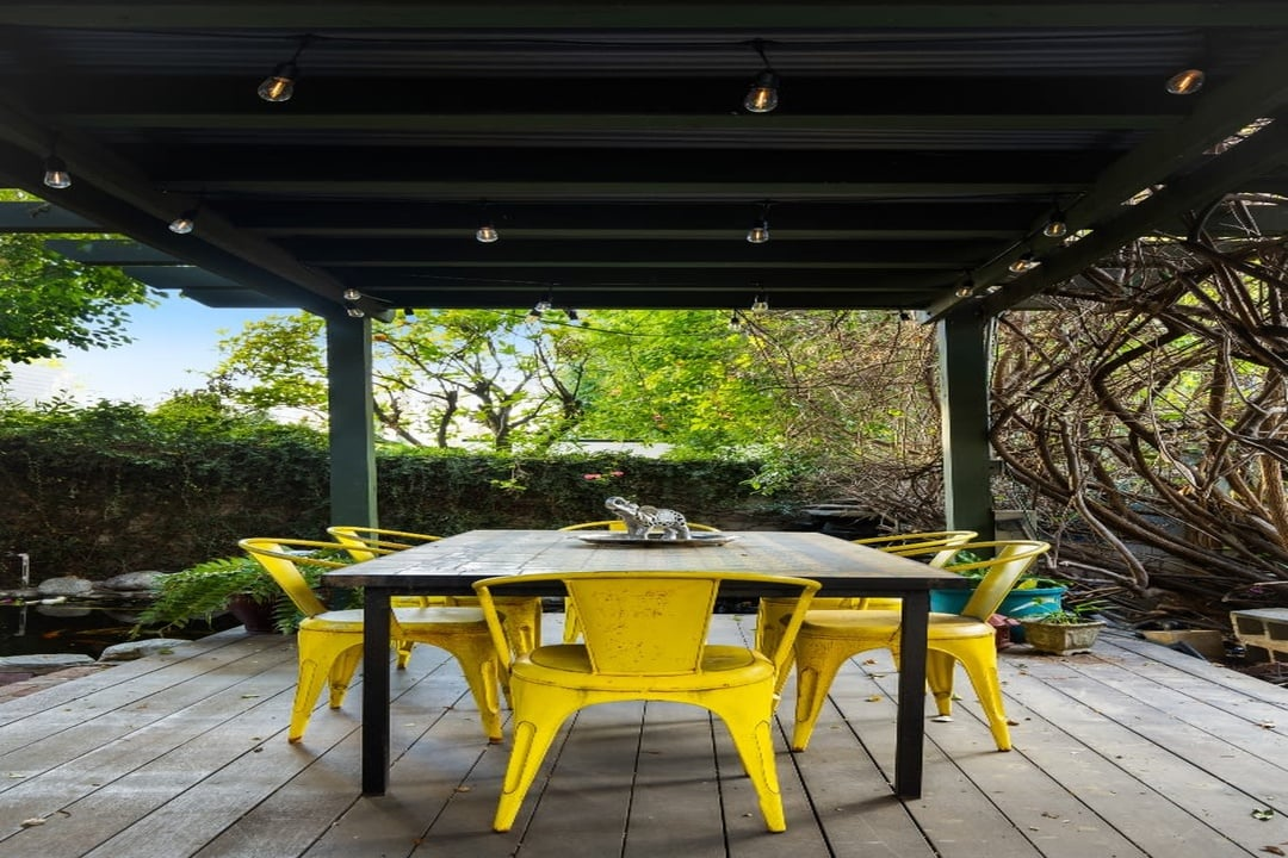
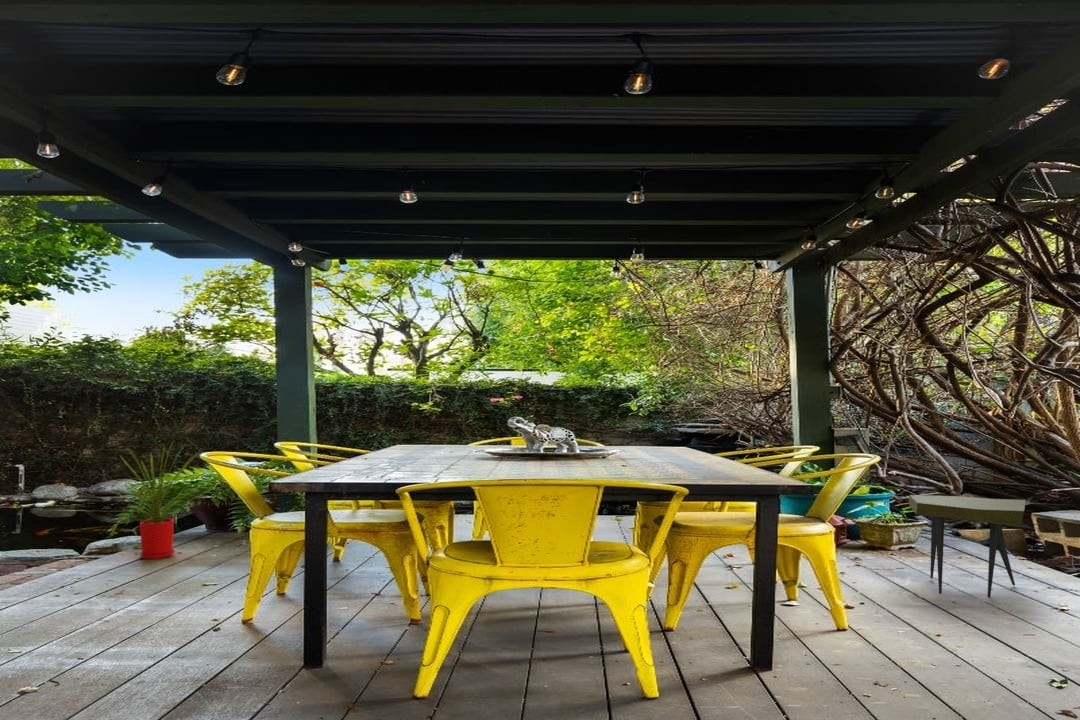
+ side table [908,494,1027,598]
+ house plant [112,441,204,560]
